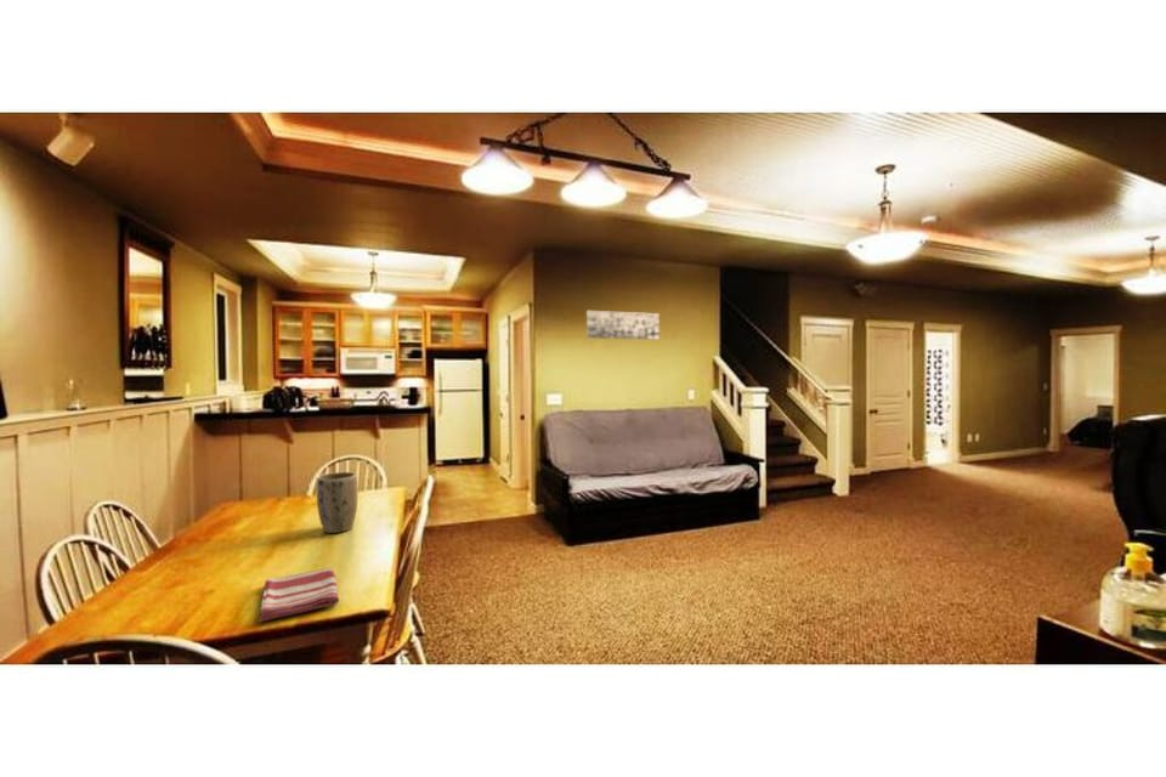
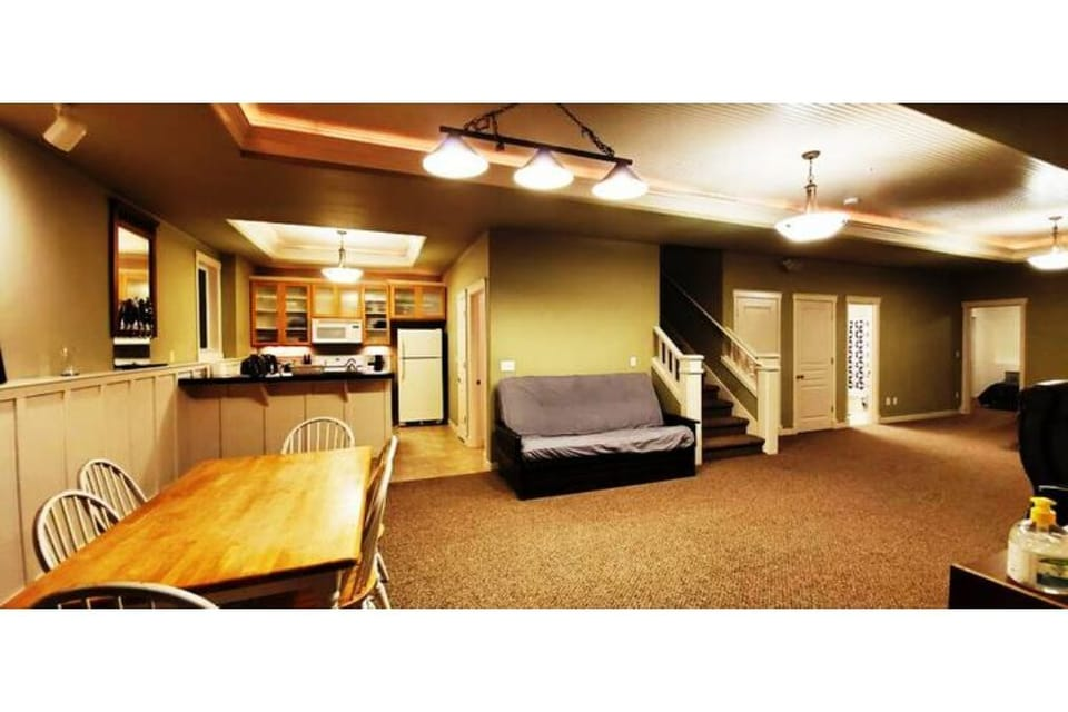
- wall art [585,310,661,341]
- plant pot [316,471,358,534]
- dish towel [259,567,340,623]
